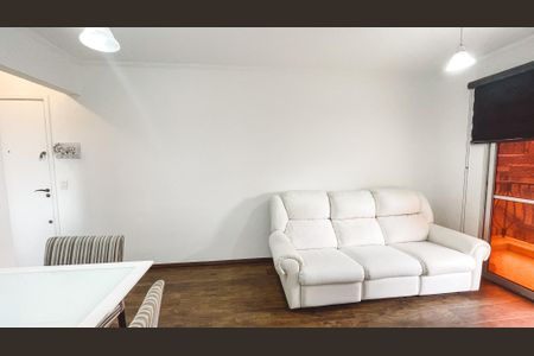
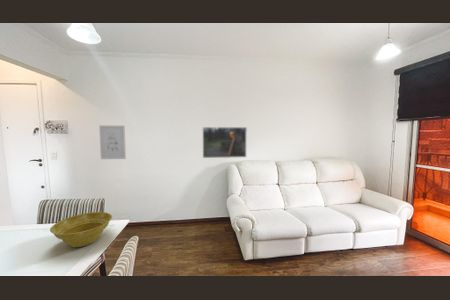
+ planter bowl [49,211,113,248]
+ wall art [98,124,127,160]
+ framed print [202,126,248,159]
